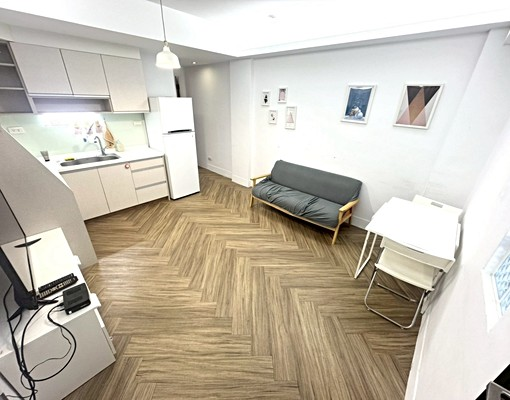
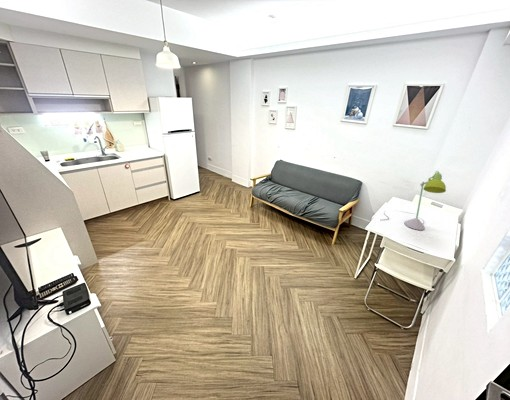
+ desk lamp [381,170,447,231]
